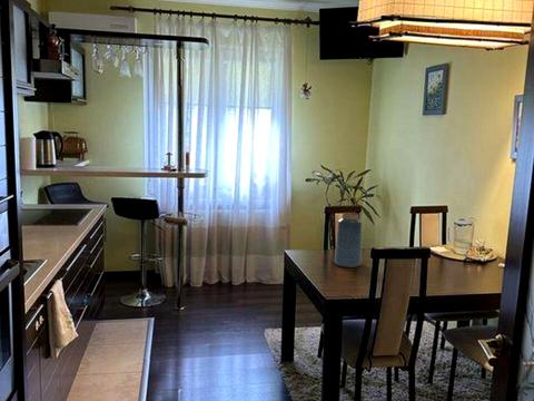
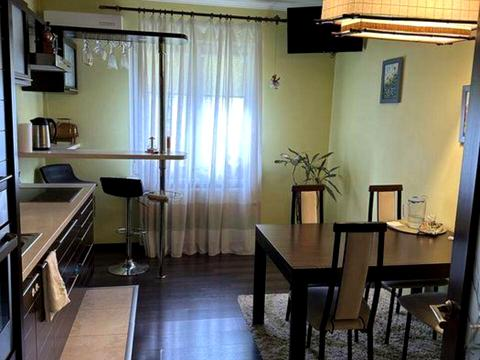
- vase [334,212,363,268]
